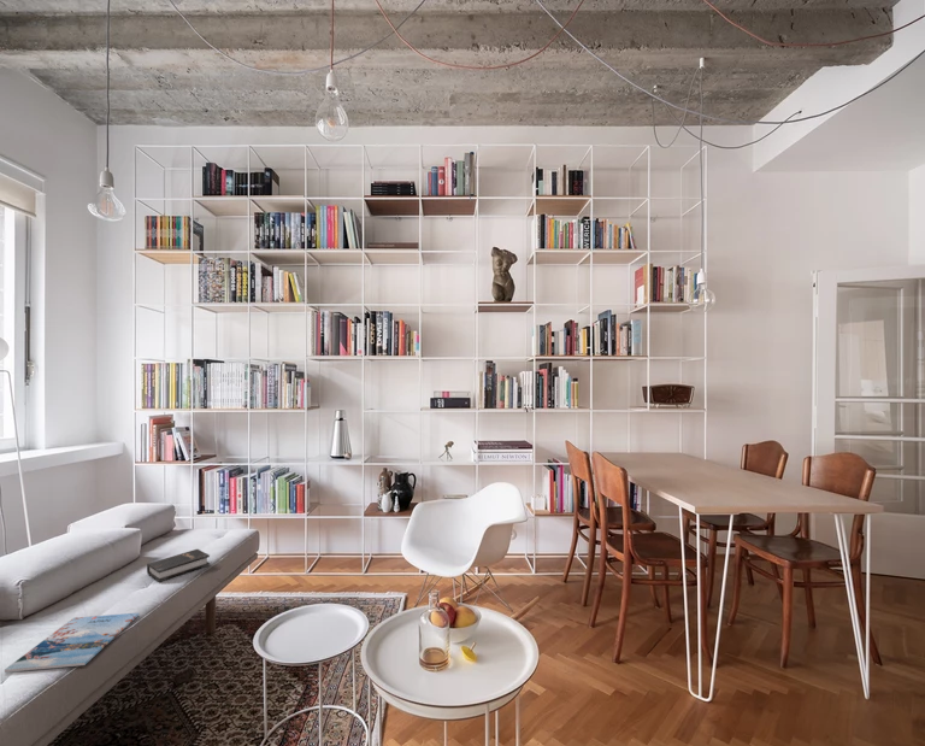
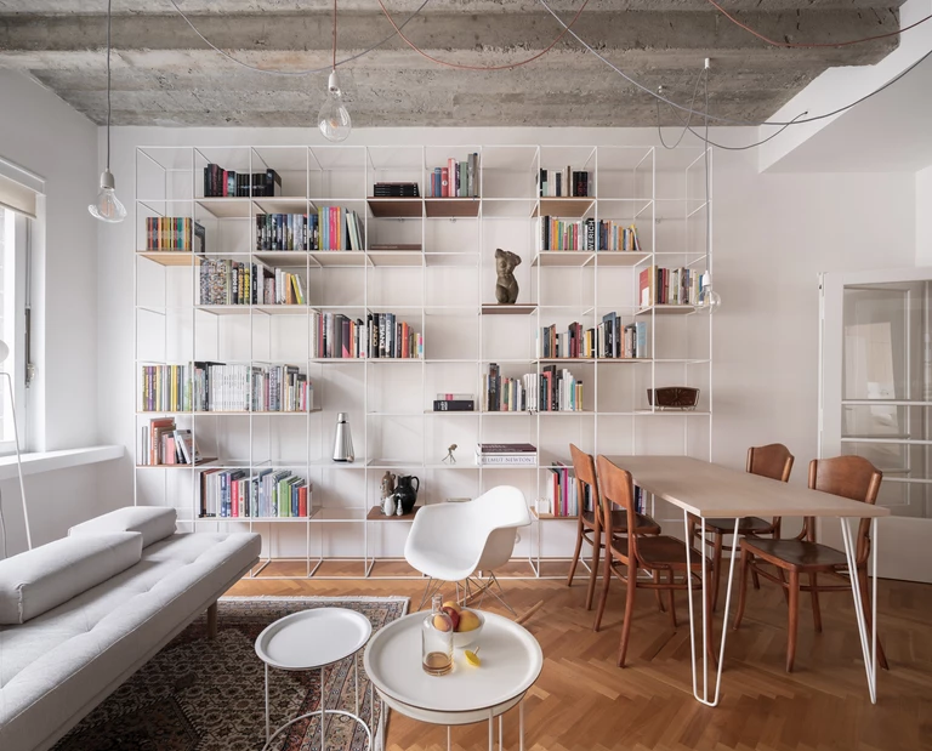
- magazine [4,612,140,674]
- hardback book [146,548,211,583]
